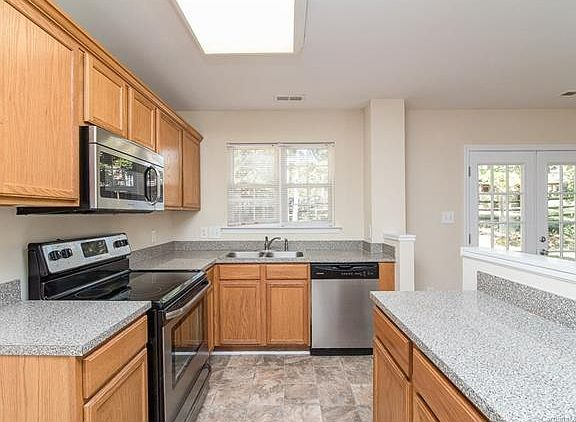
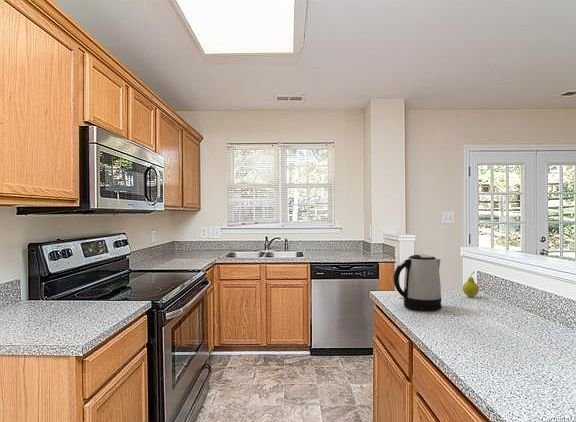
+ kettle [393,253,442,312]
+ fruit [461,270,480,298]
